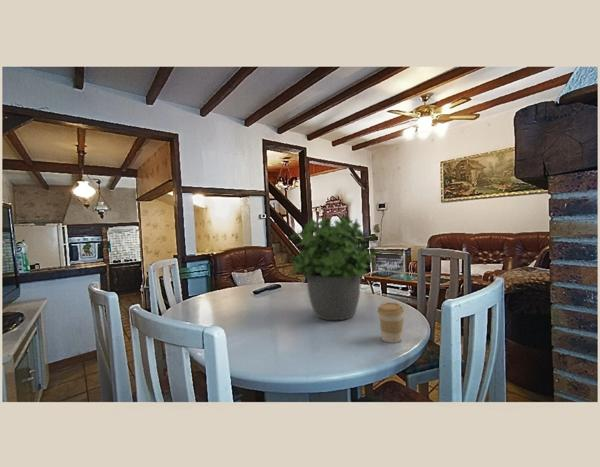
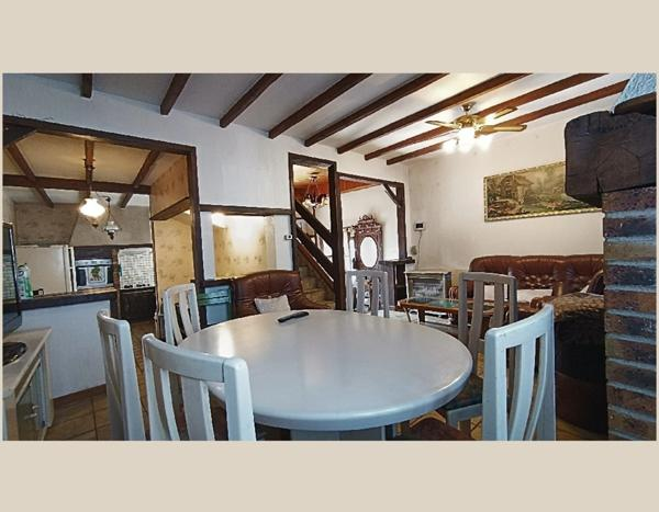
- potted plant [289,211,379,321]
- coffee cup [377,301,405,344]
